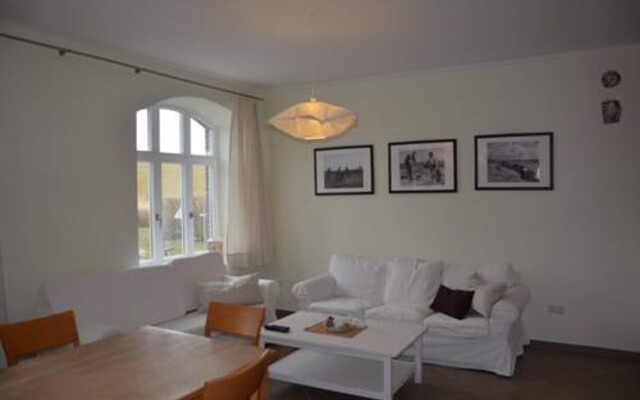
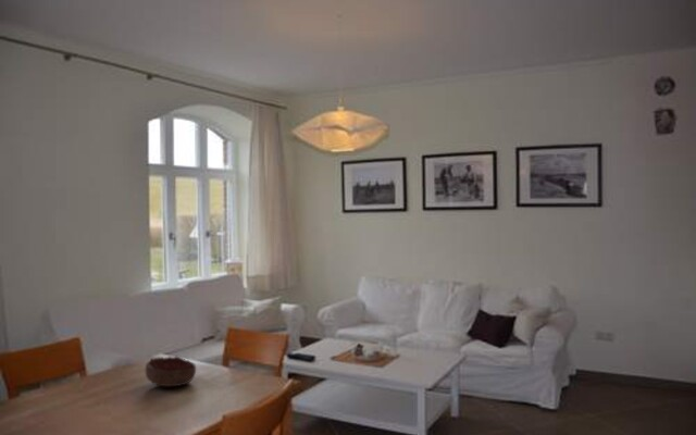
+ decorative bowl [145,356,197,388]
